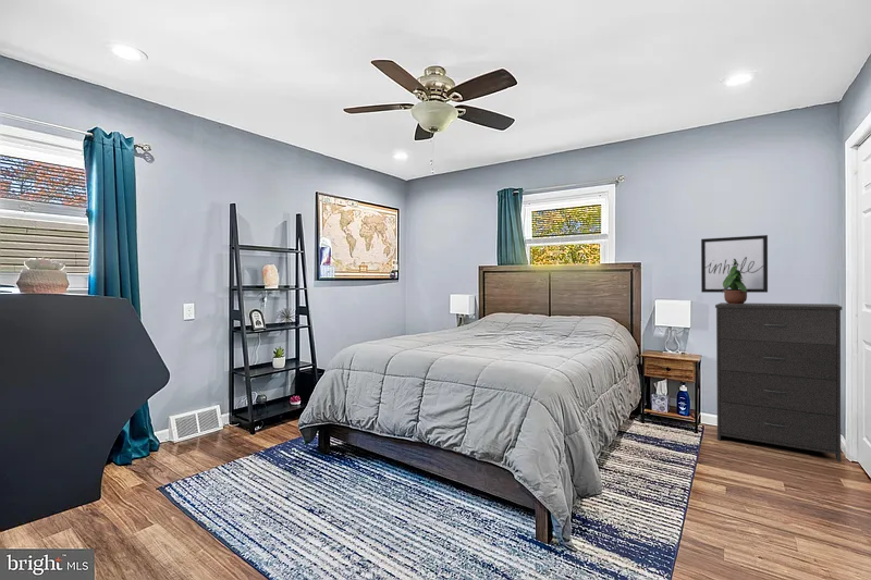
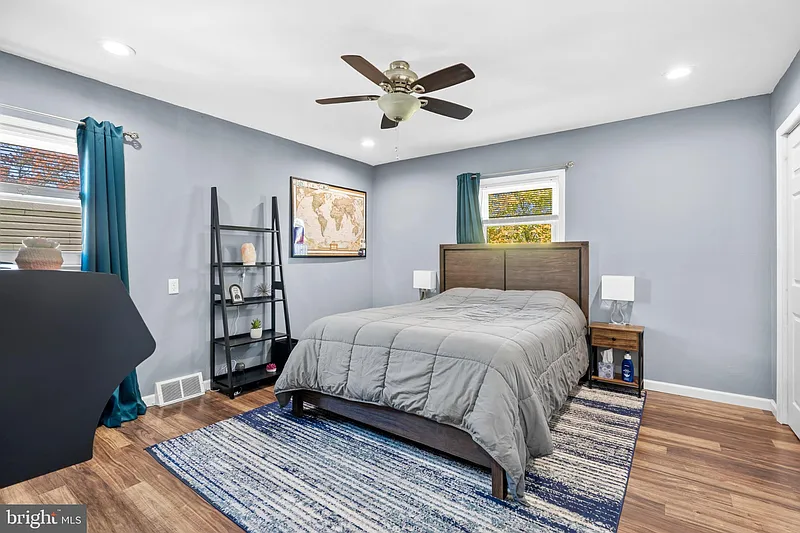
- wall art [700,234,769,294]
- potted plant [721,259,748,304]
- dresser [714,301,843,464]
